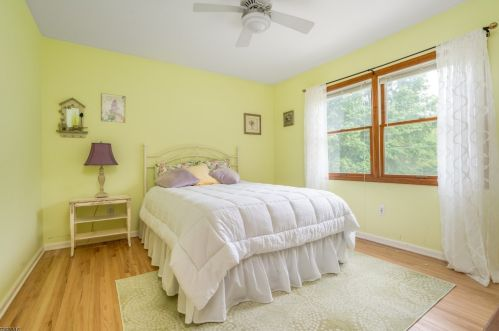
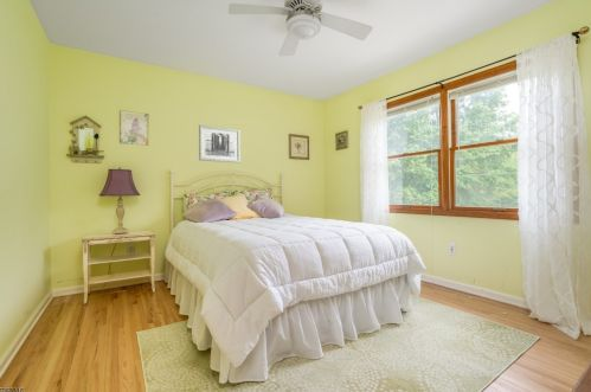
+ wall art [198,124,242,163]
